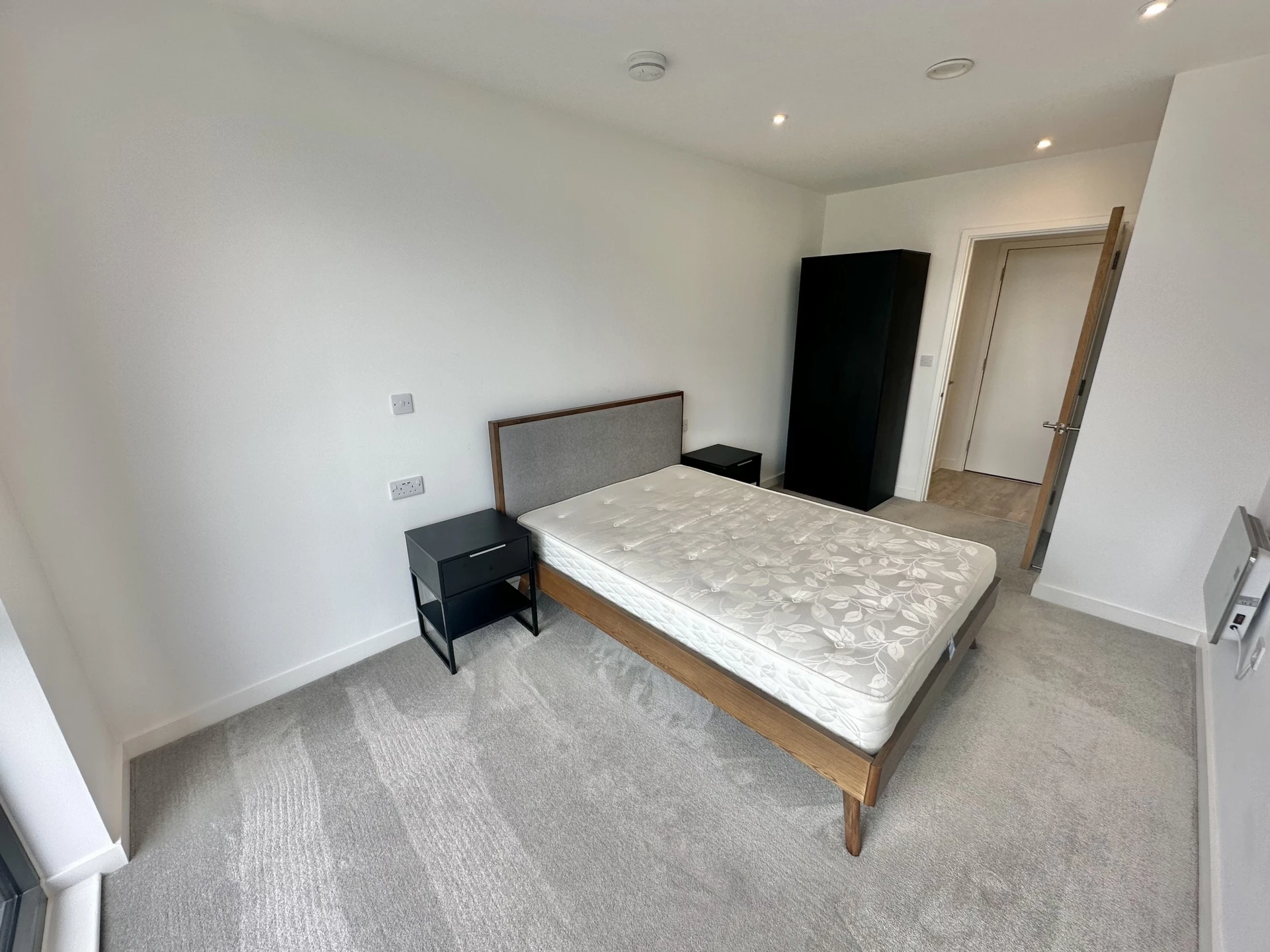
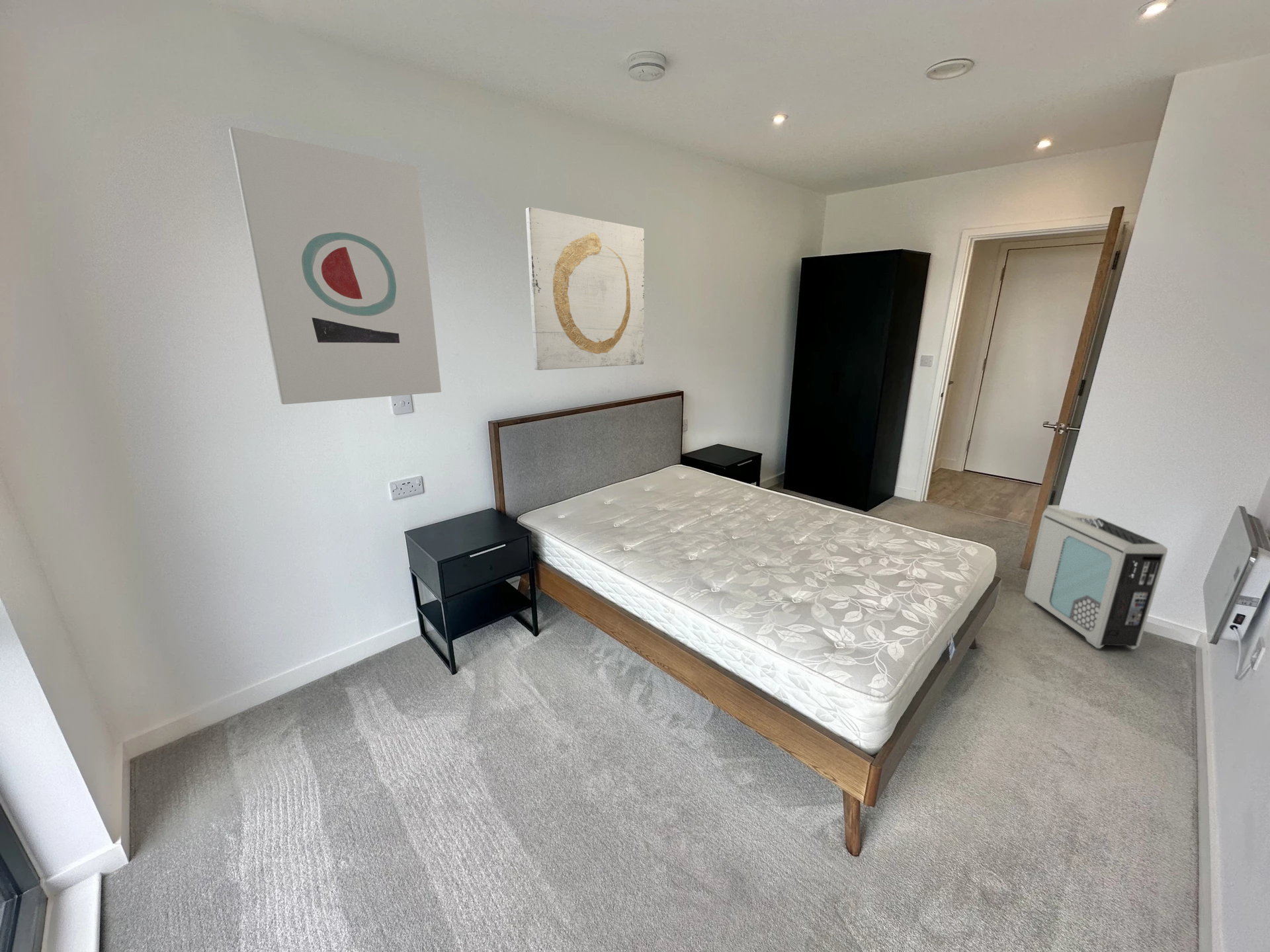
+ wall art [228,126,442,405]
+ wall art [525,206,645,371]
+ air purifier [1024,504,1168,650]
